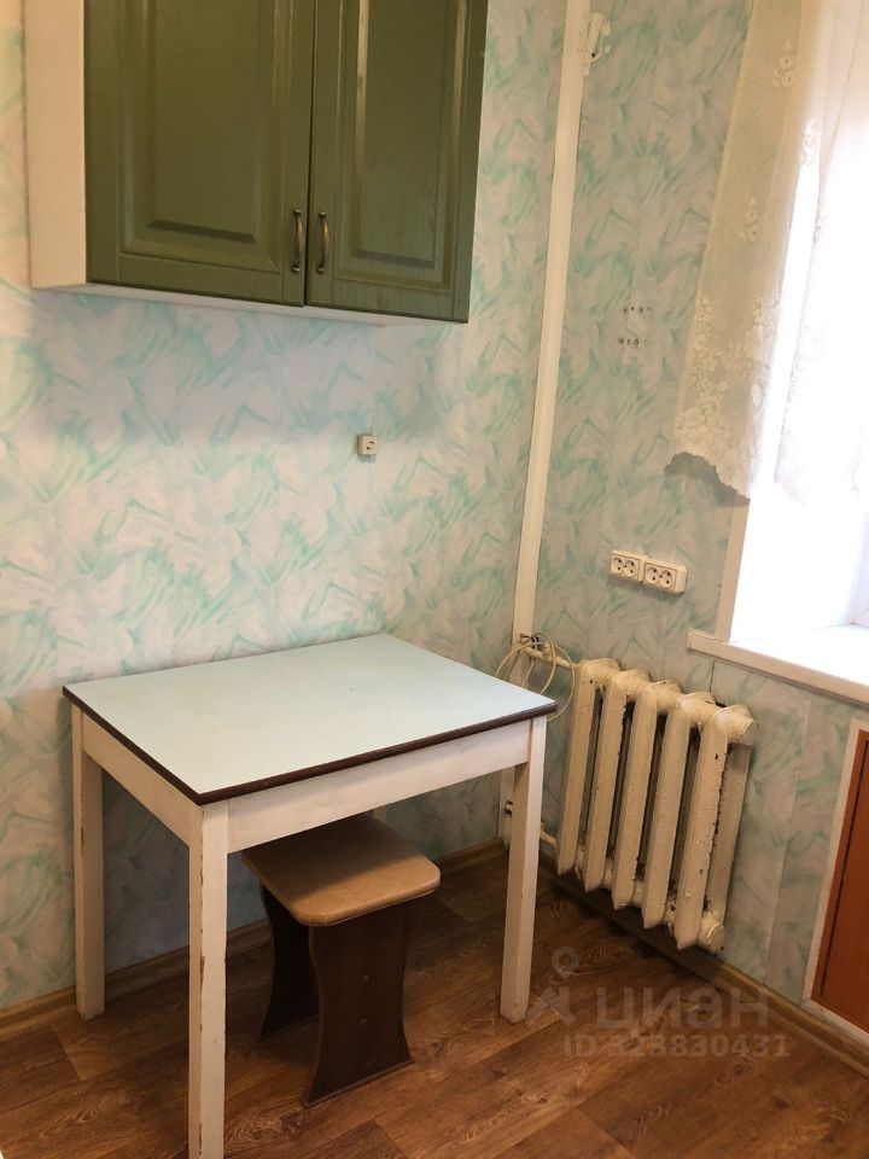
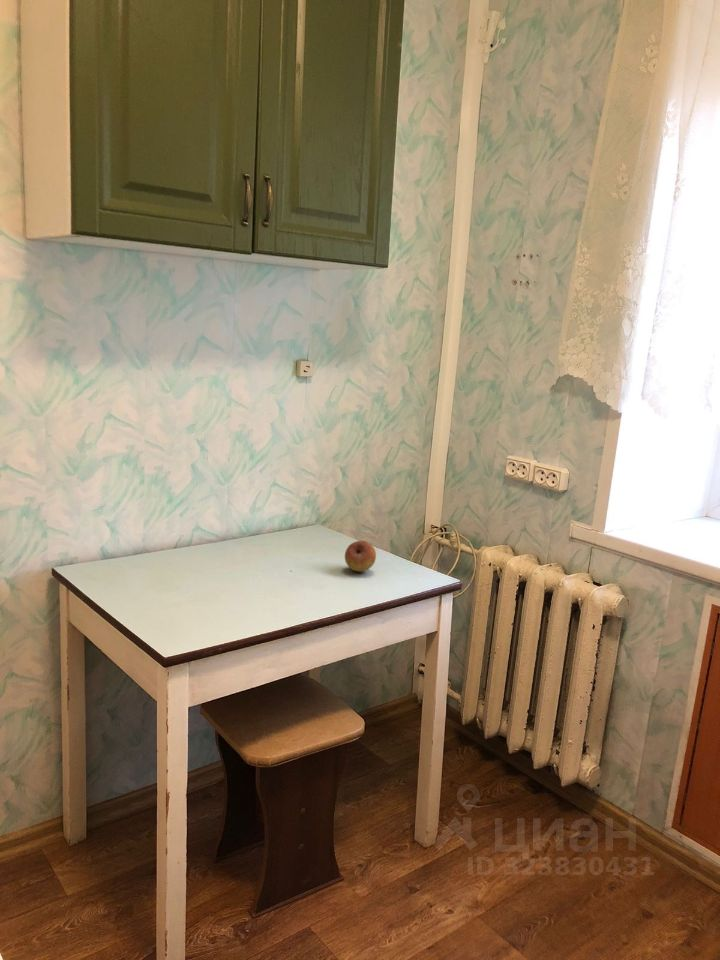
+ fruit [344,540,377,573]
